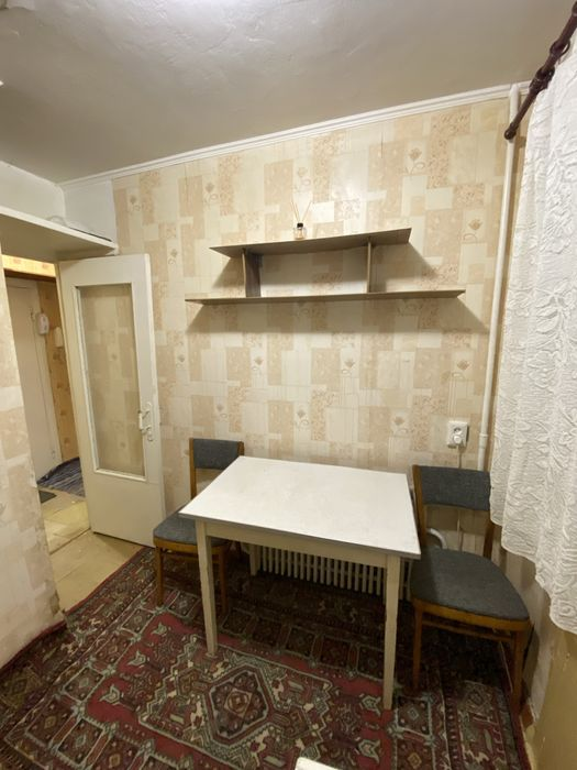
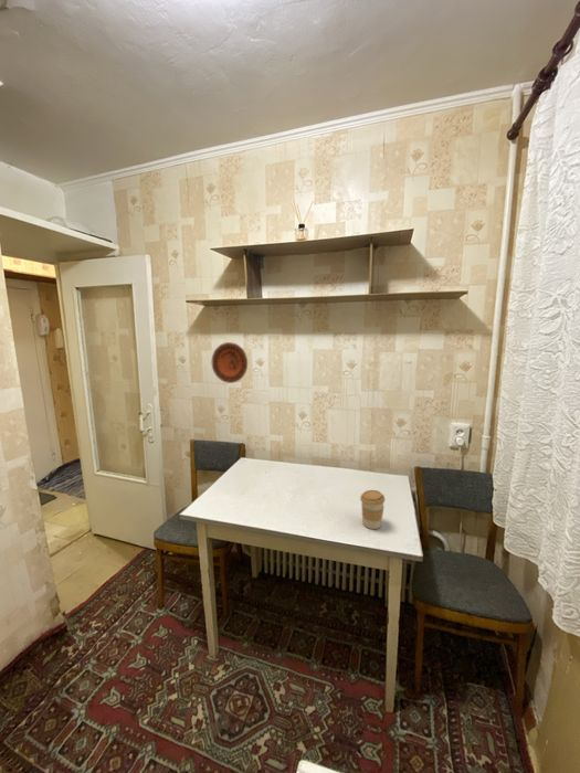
+ coffee cup [359,489,386,530]
+ decorative plate [211,341,249,384]
